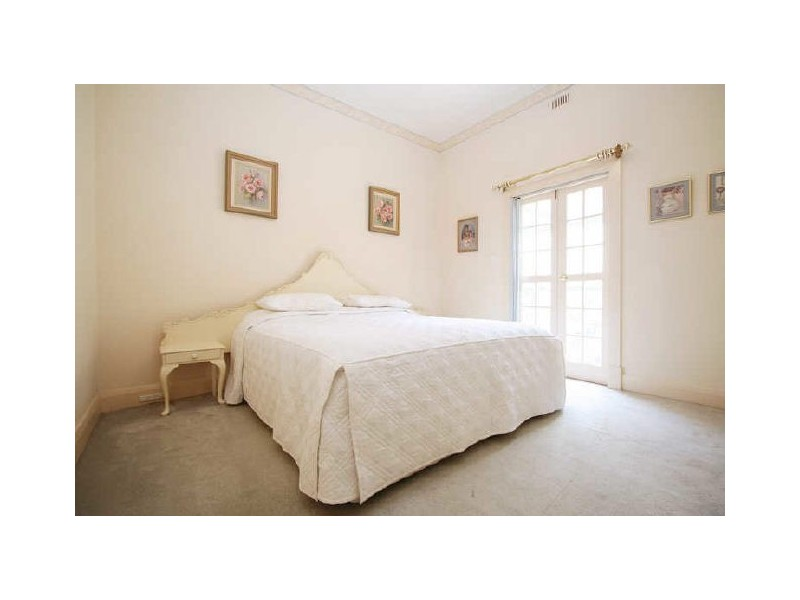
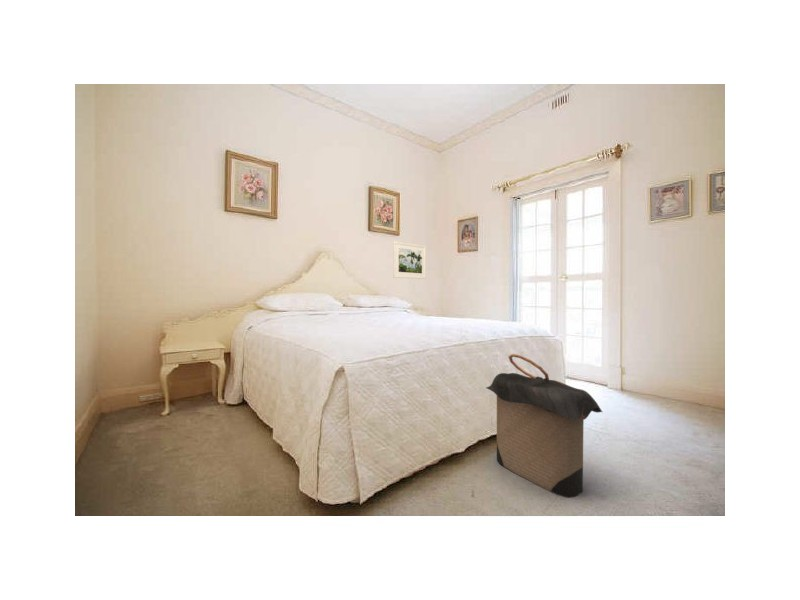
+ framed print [392,241,427,280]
+ laundry hamper [485,353,603,499]
